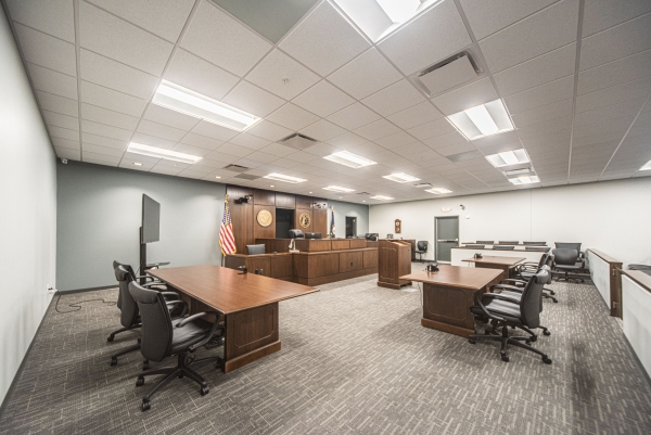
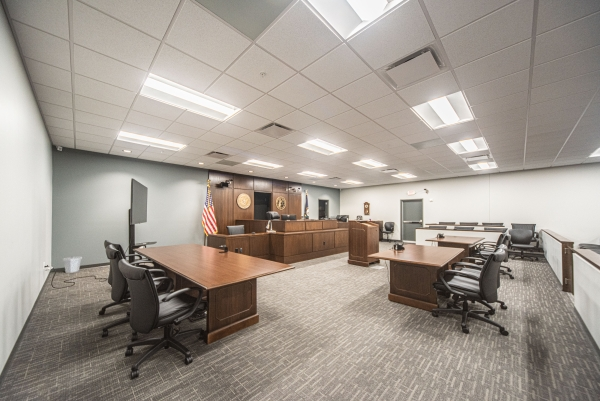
+ trash can [62,255,83,274]
